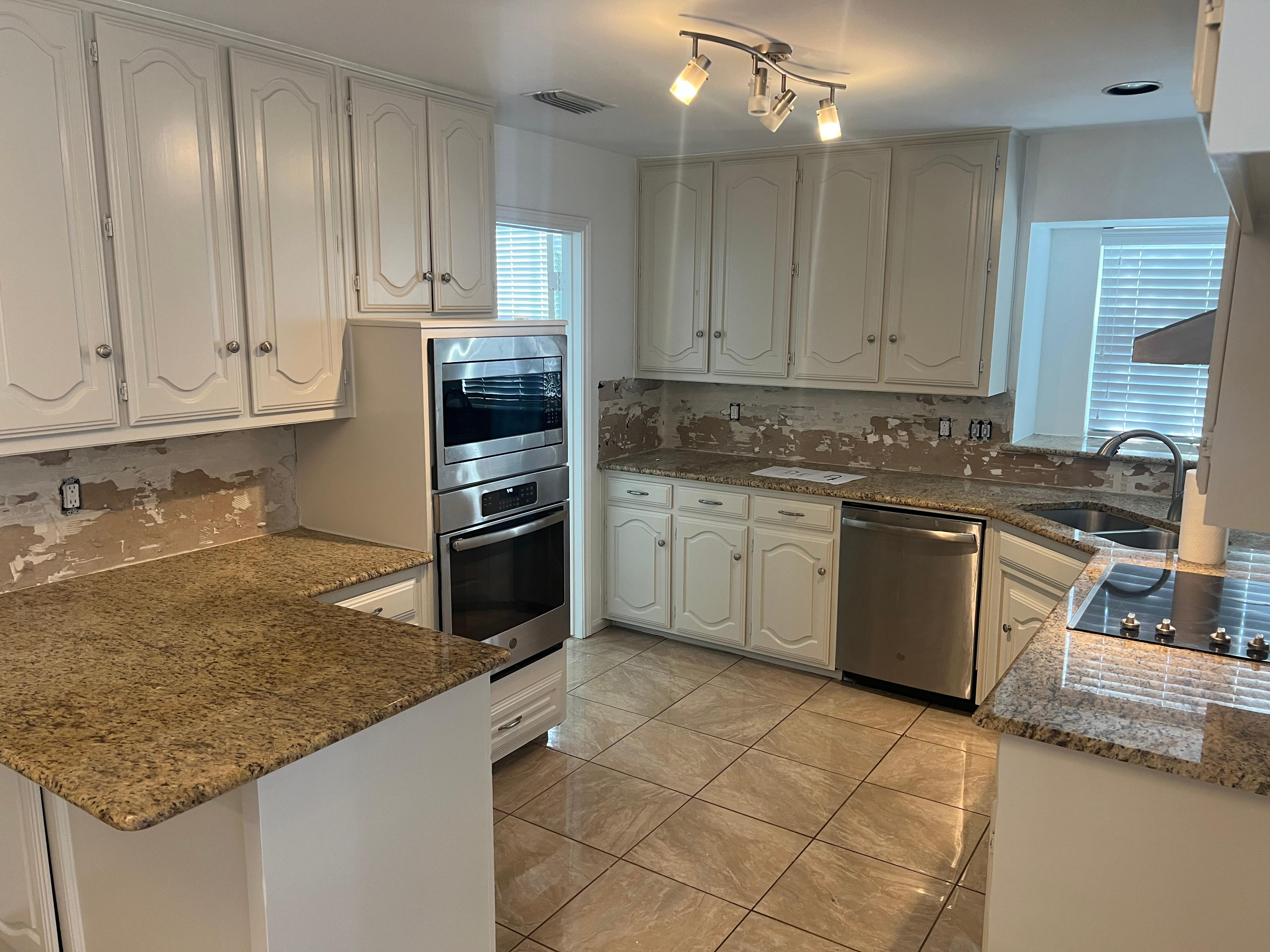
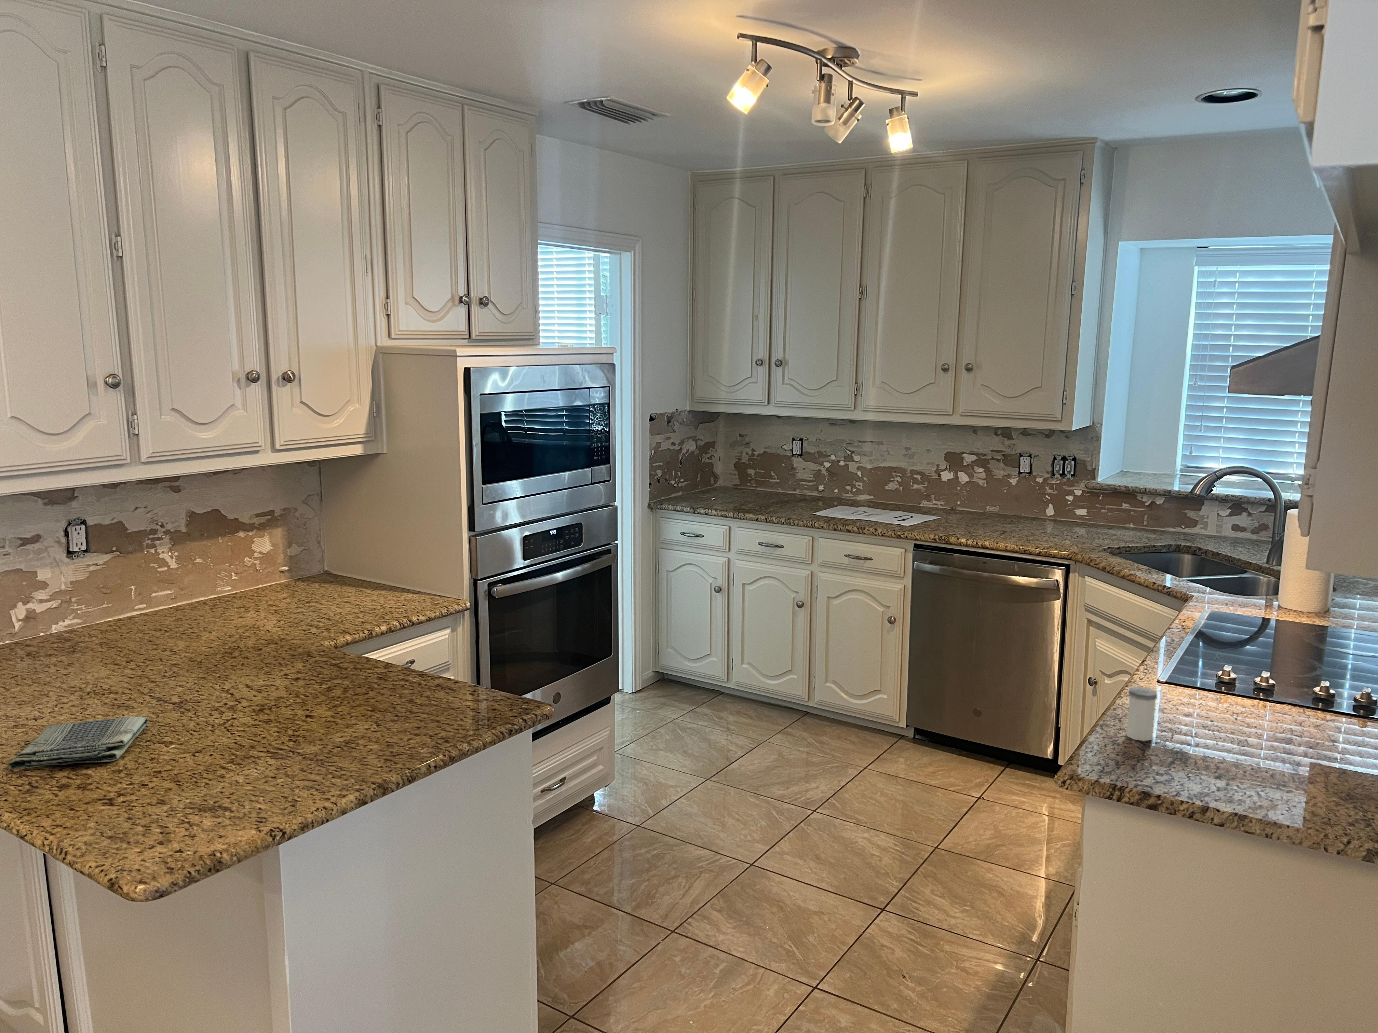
+ salt shaker [1126,686,1158,741]
+ dish towel [8,716,149,770]
